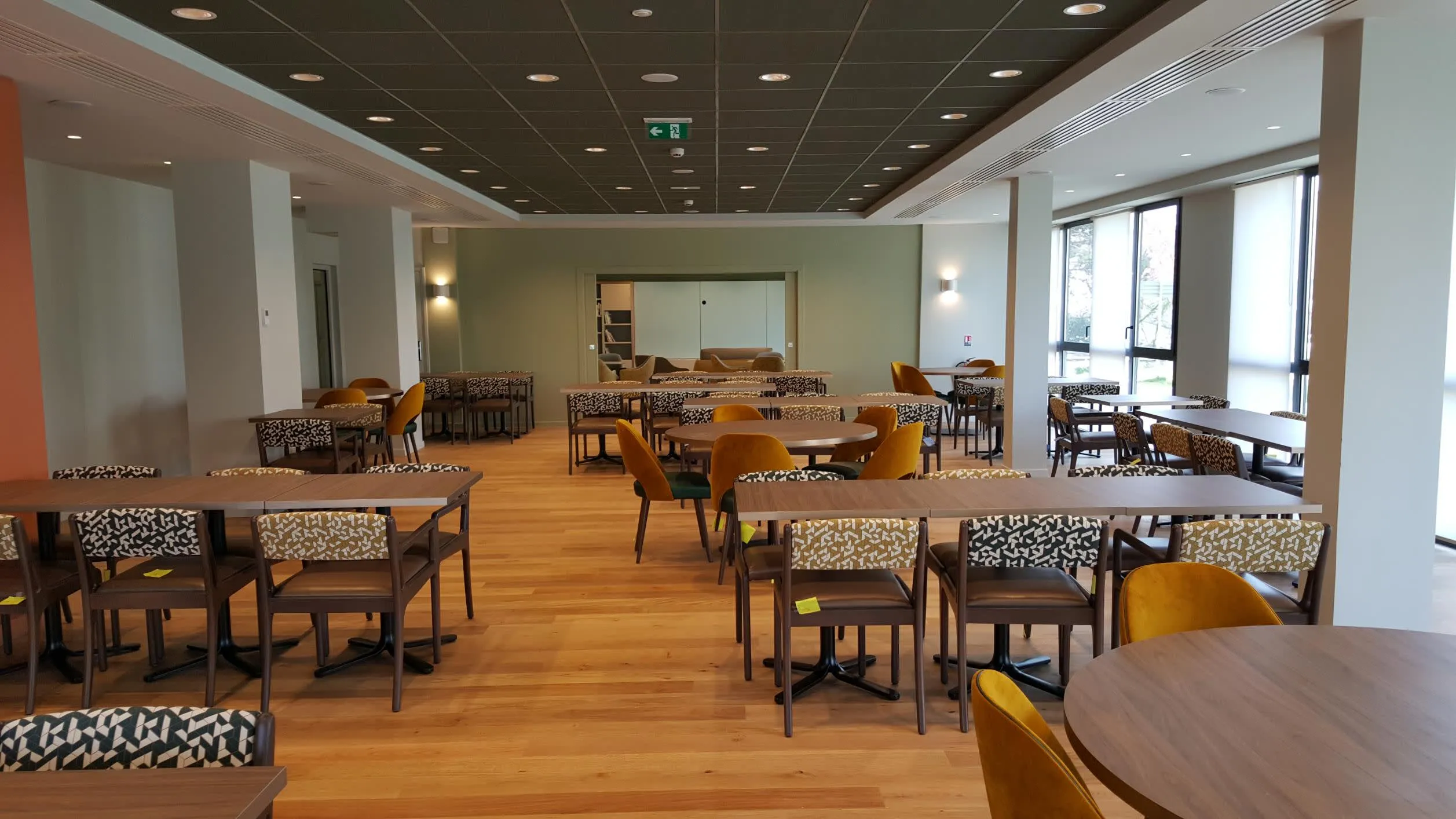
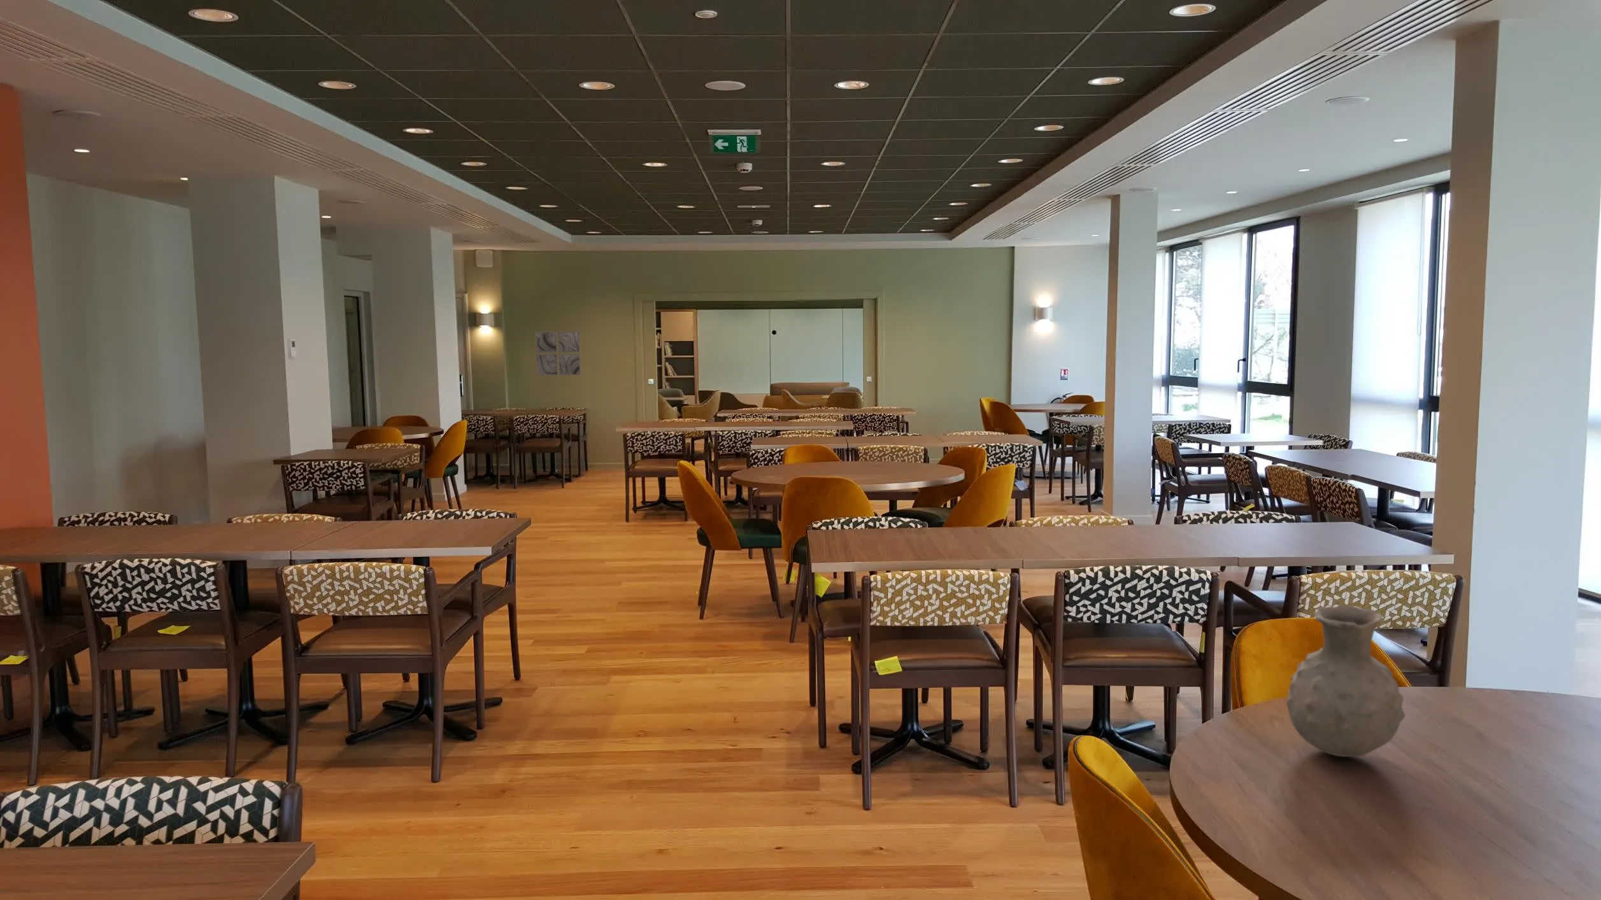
+ vase [1285,604,1406,757]
+ wall art [534,331,582,376]
